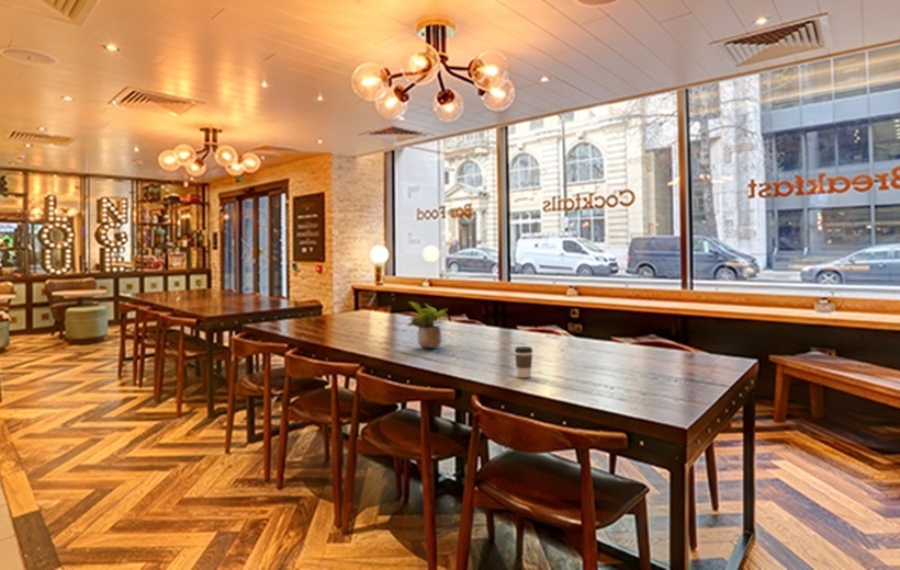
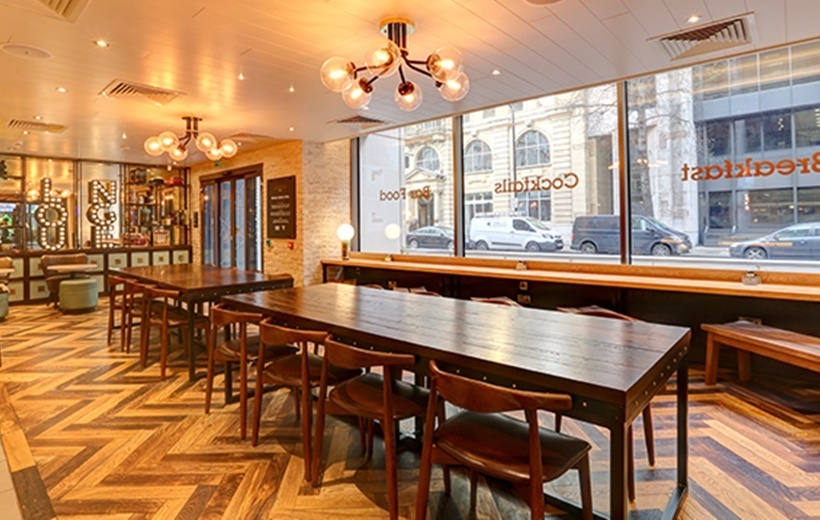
- coffee cup [514,345,533,378]
- potted plant [406,301,450,350]
